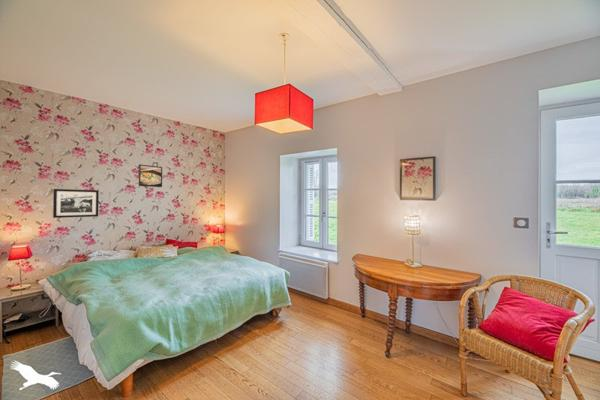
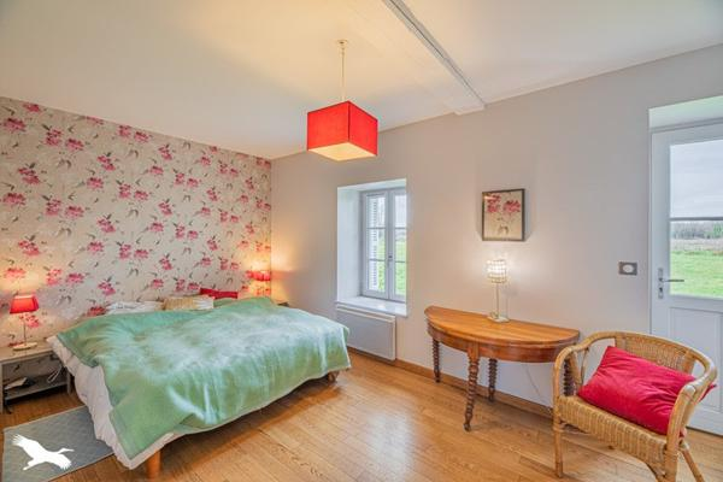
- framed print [138,163,163,188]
- picture frame [52,188,100,219]
